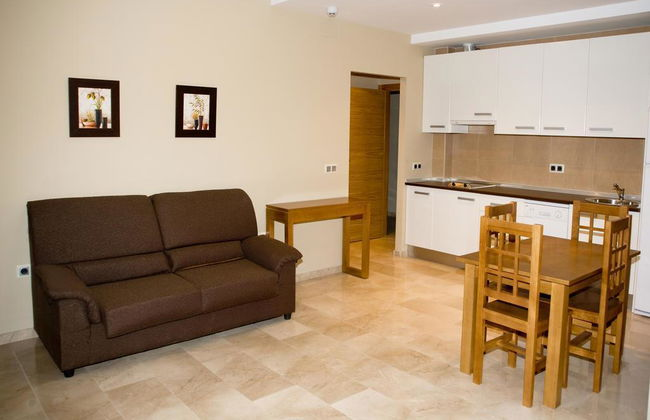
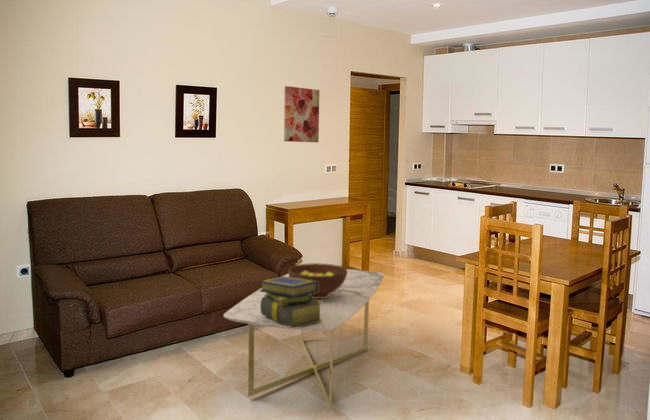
+ fruit bowl [287,262,347,298]
+ wall art [283,85,320,143]
+ stack of books [259,276,323,328]
+ coffee table [223,268,385,411]
